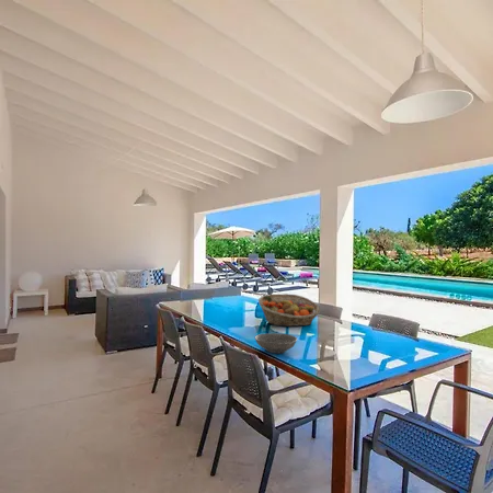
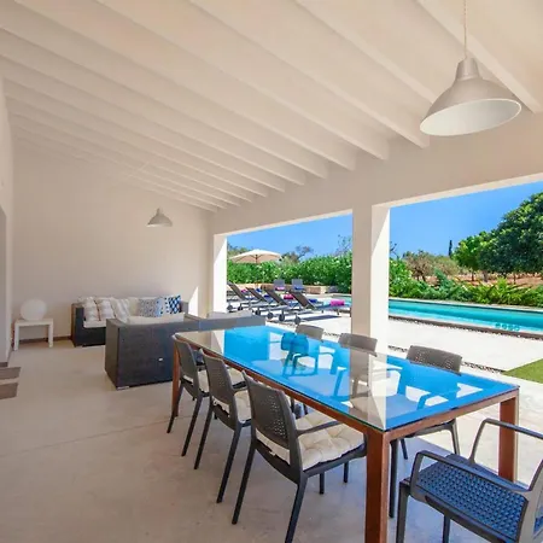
- fruit basket [257,293,321,328]
- bowl [254,332,298,355]
